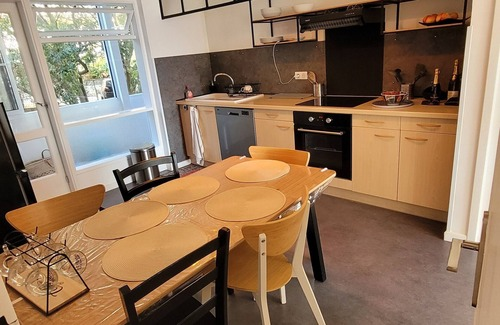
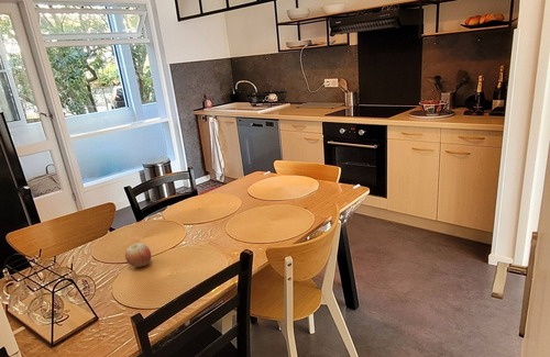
+ apple [124,242,152,268]
